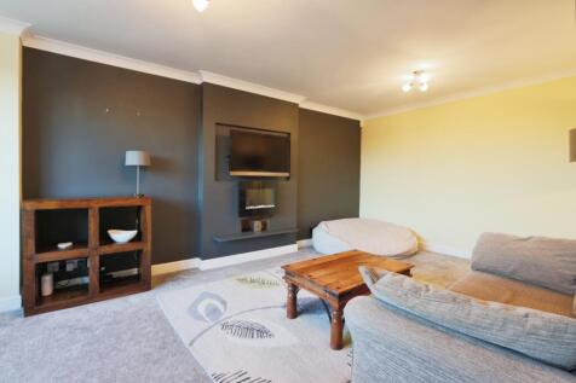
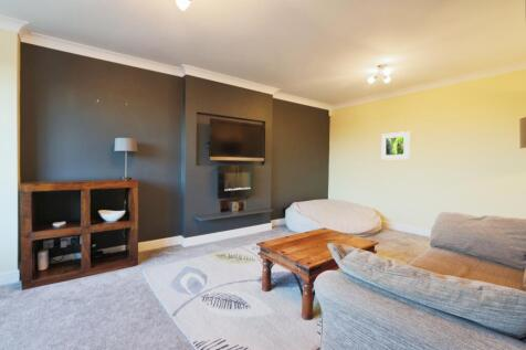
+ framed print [380,130,410,161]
